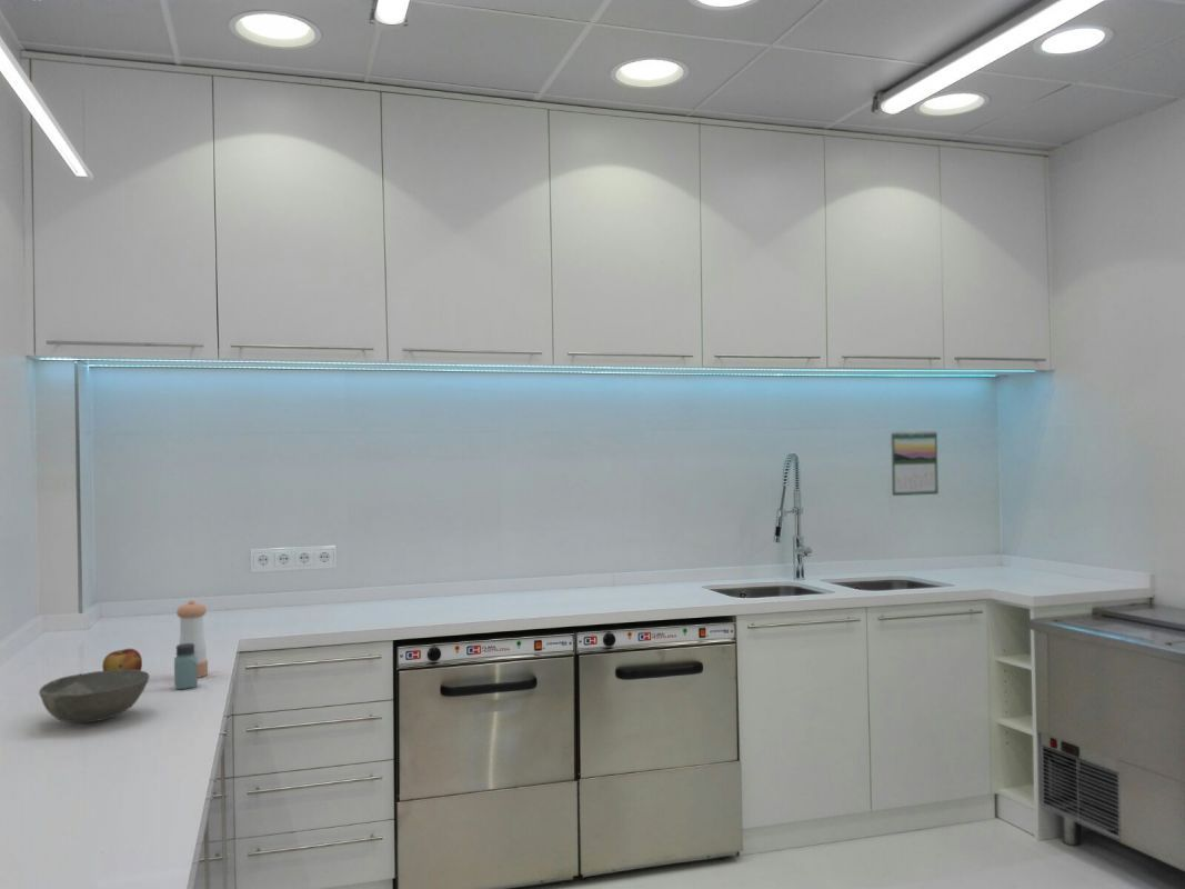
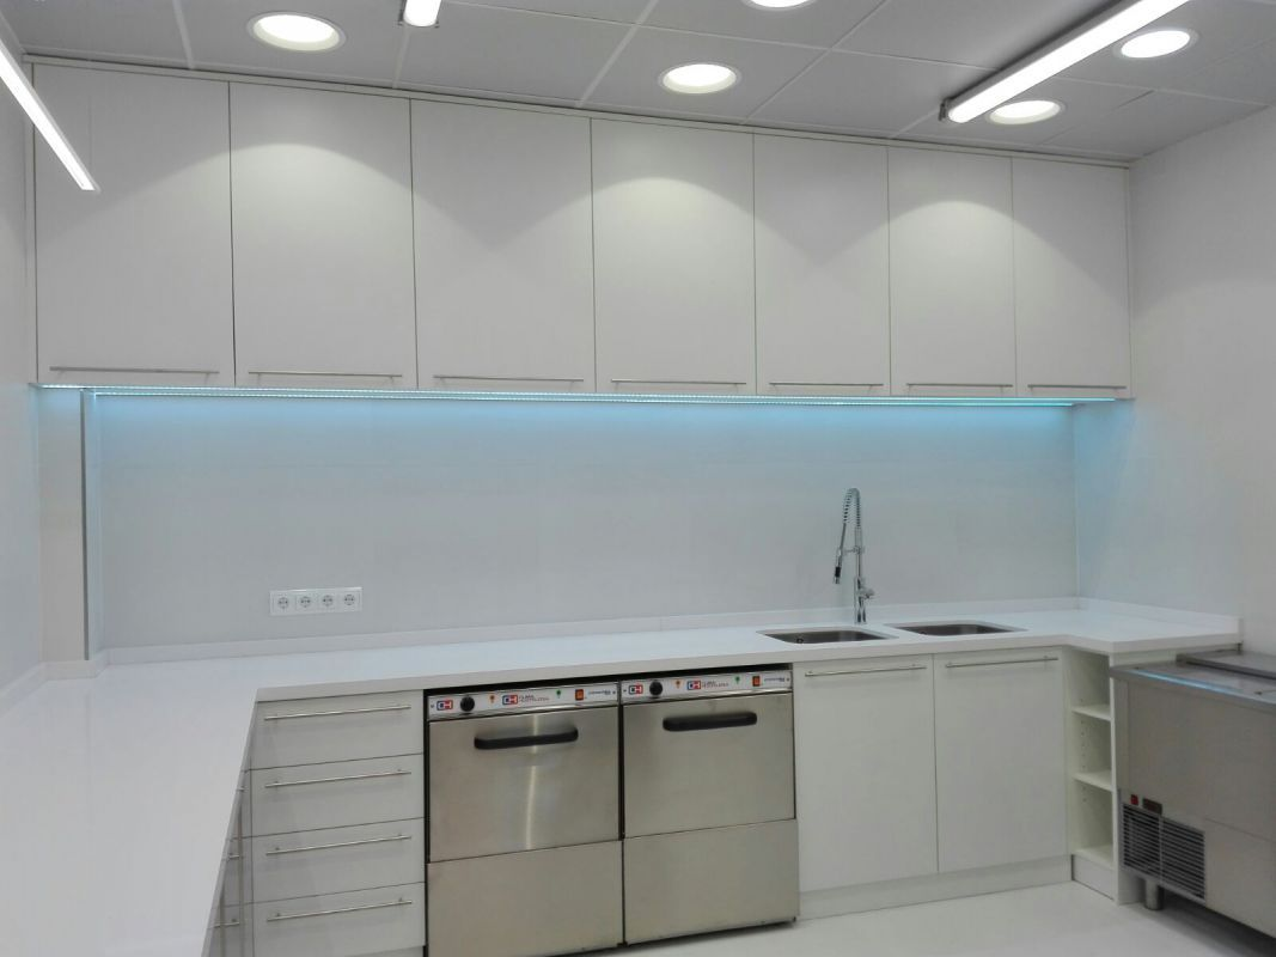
- bowl [38,670,150,723]
- apple [101,648,143,671]
- calendar [890,429,940,497]
- saltshaker [173,643,199,690]
- pepper shaker [175,599,209,679]
